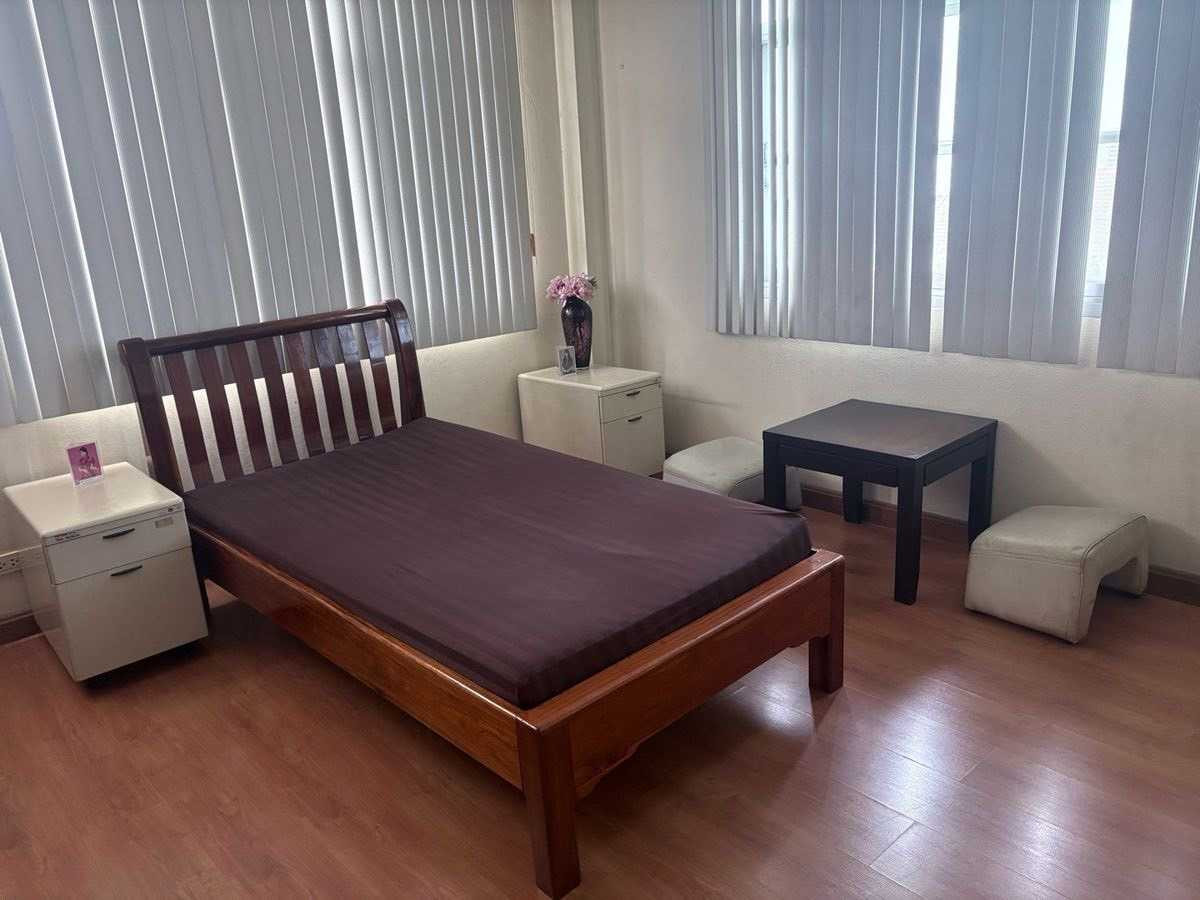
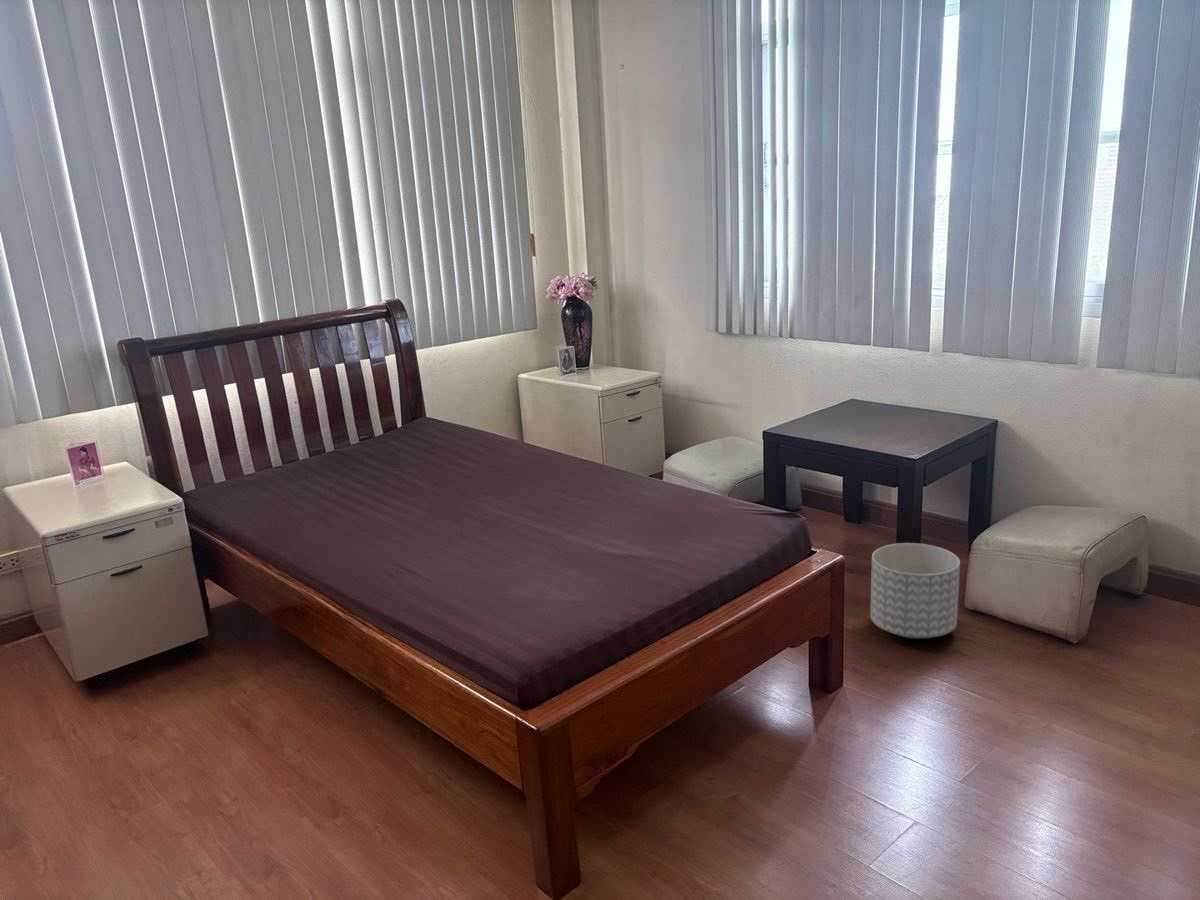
+ planter [869,542,961,640]
